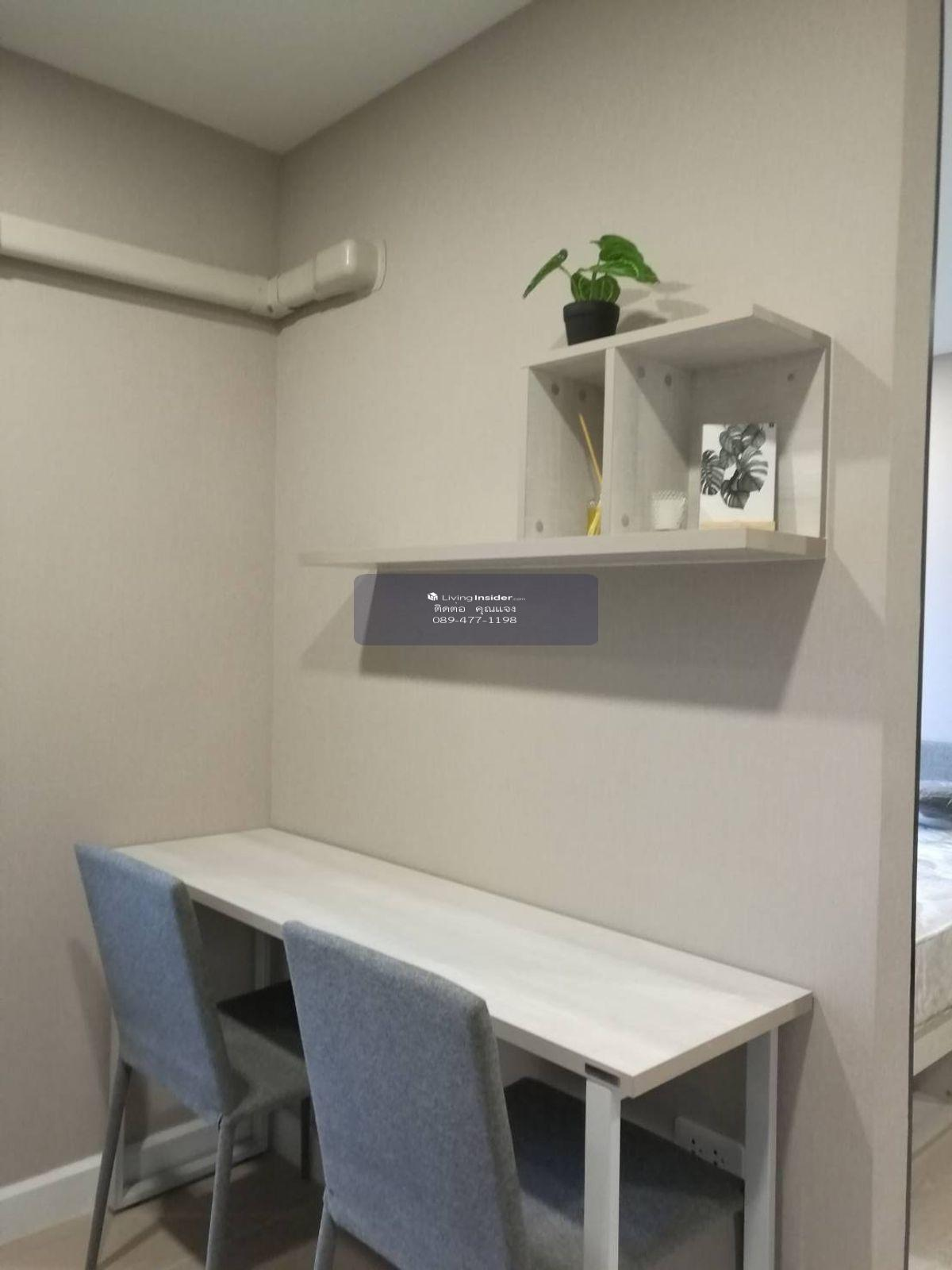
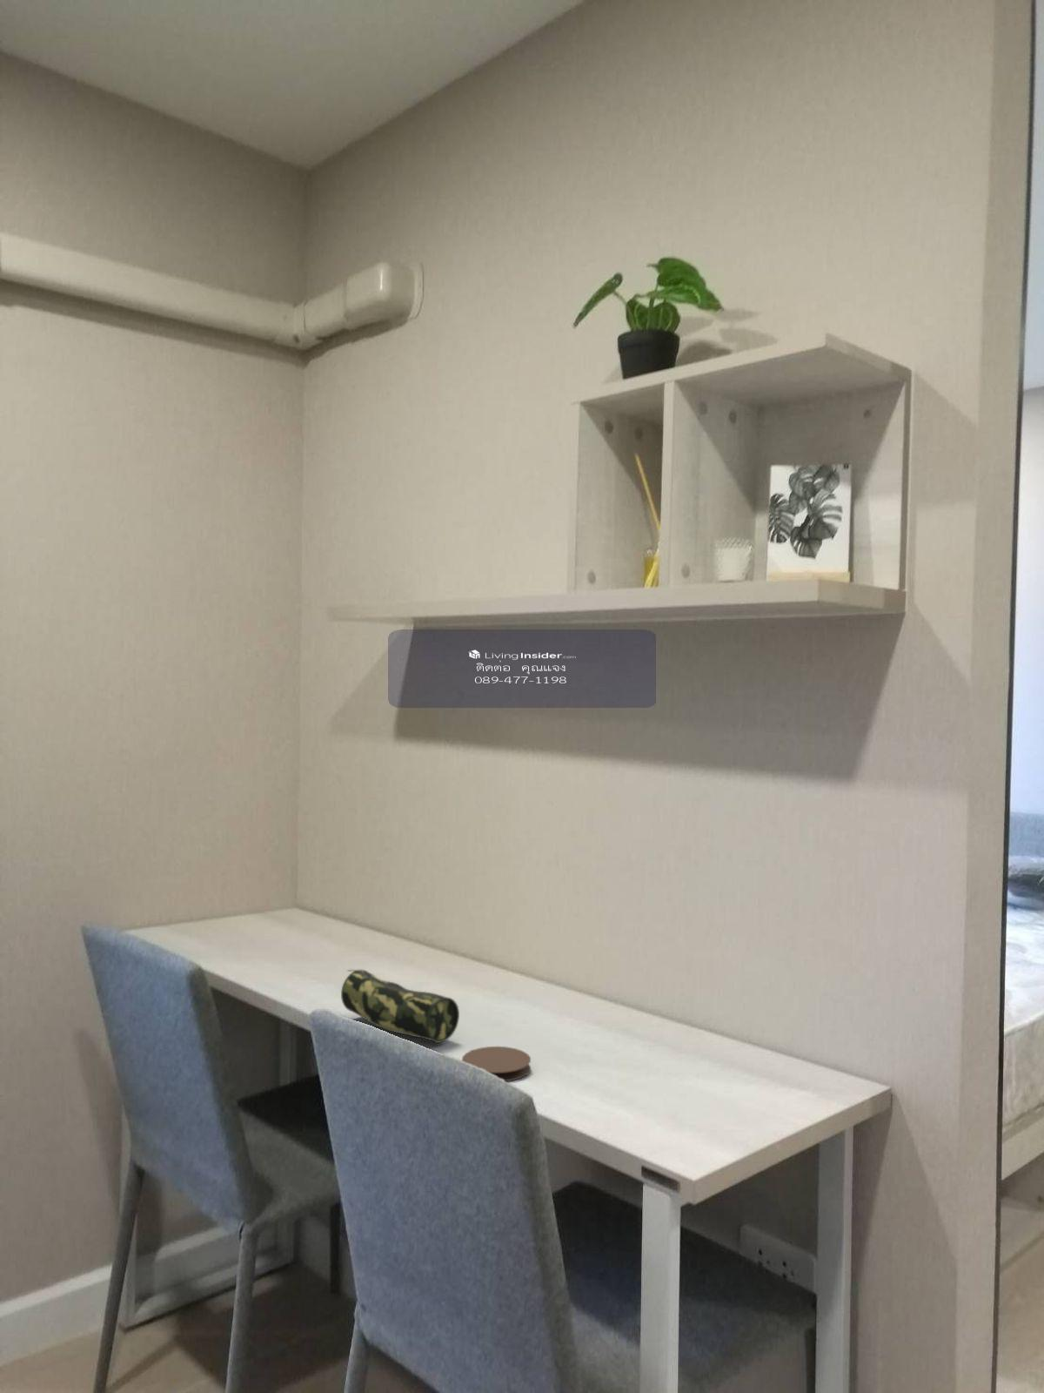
+ coaster [461,1045,532,1083]
+ pencil case [340,969,461,1044]
